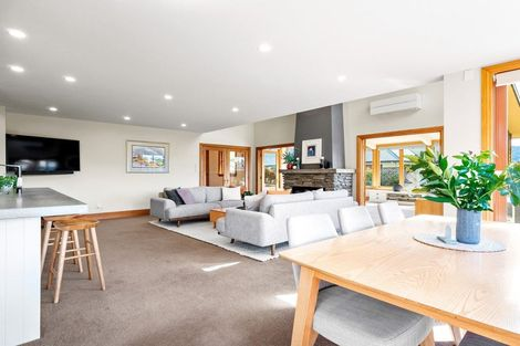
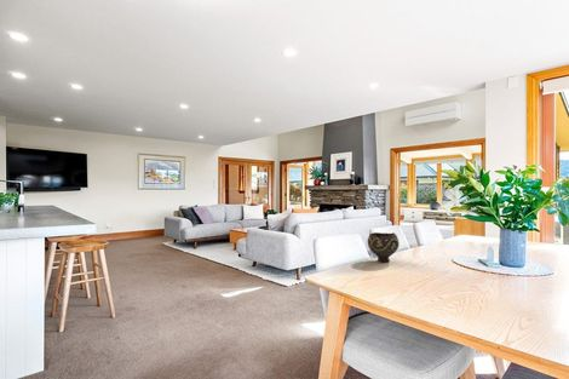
+ bowl [367,231,401,263]
